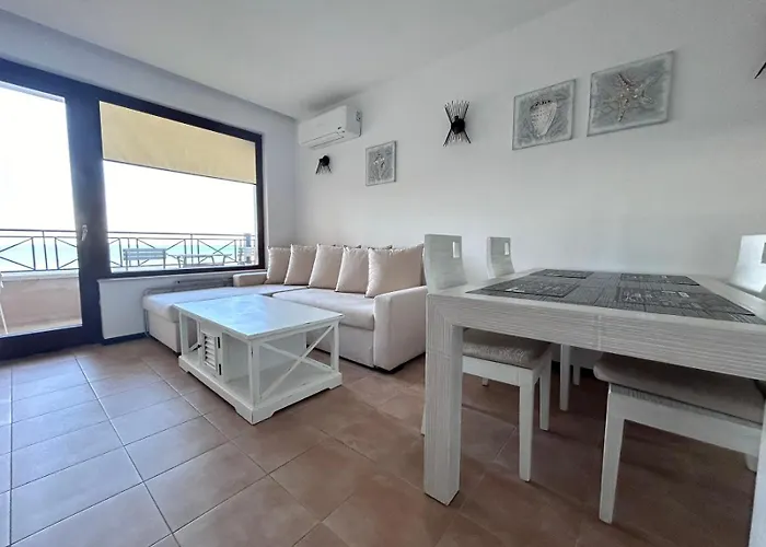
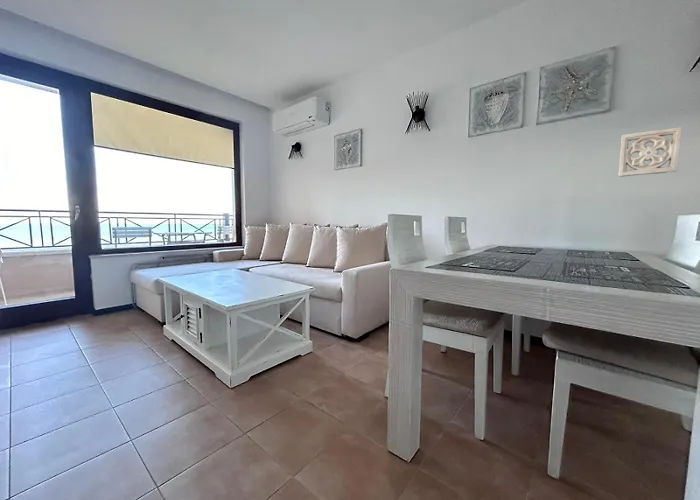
+ wall ornament [617,126,683,178]
